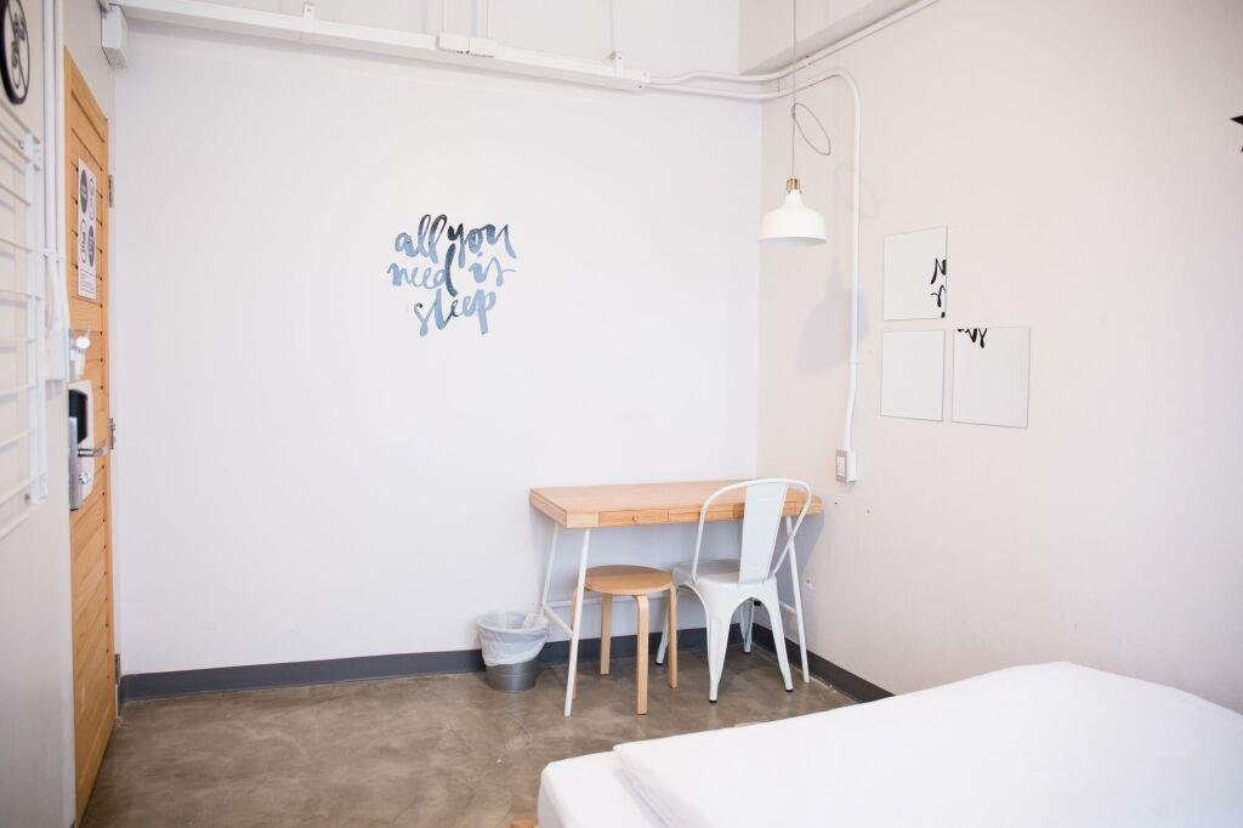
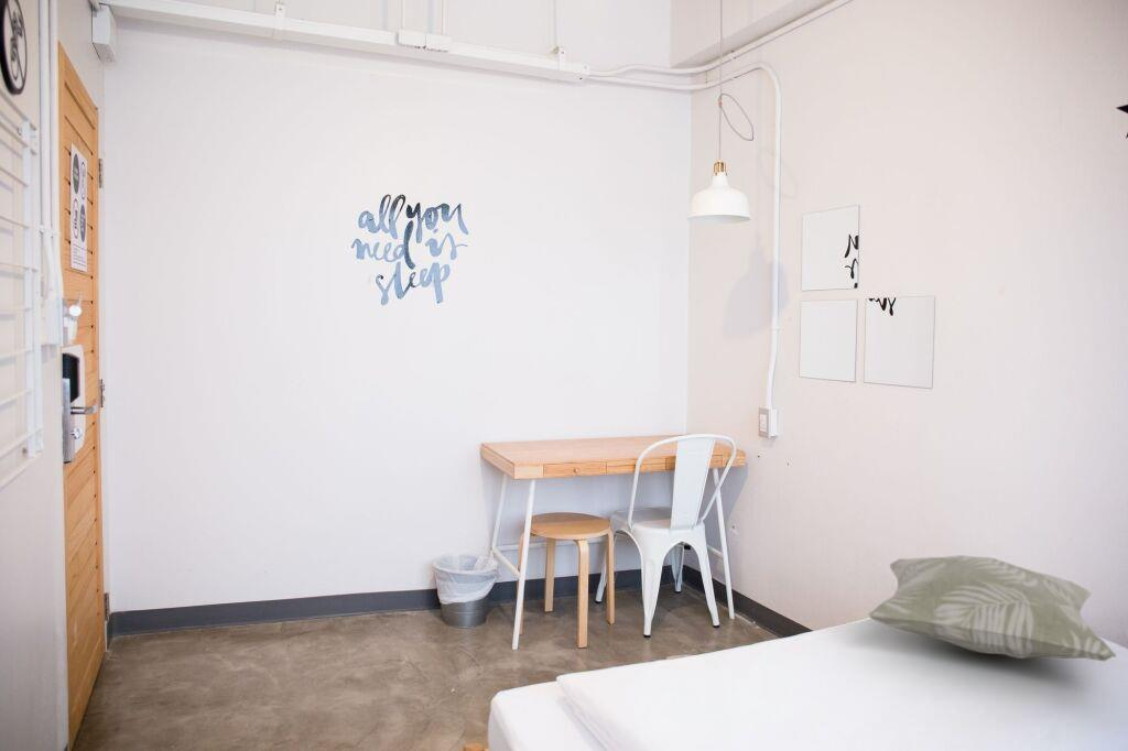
+ decorative pillow [867,554,1118,662]
